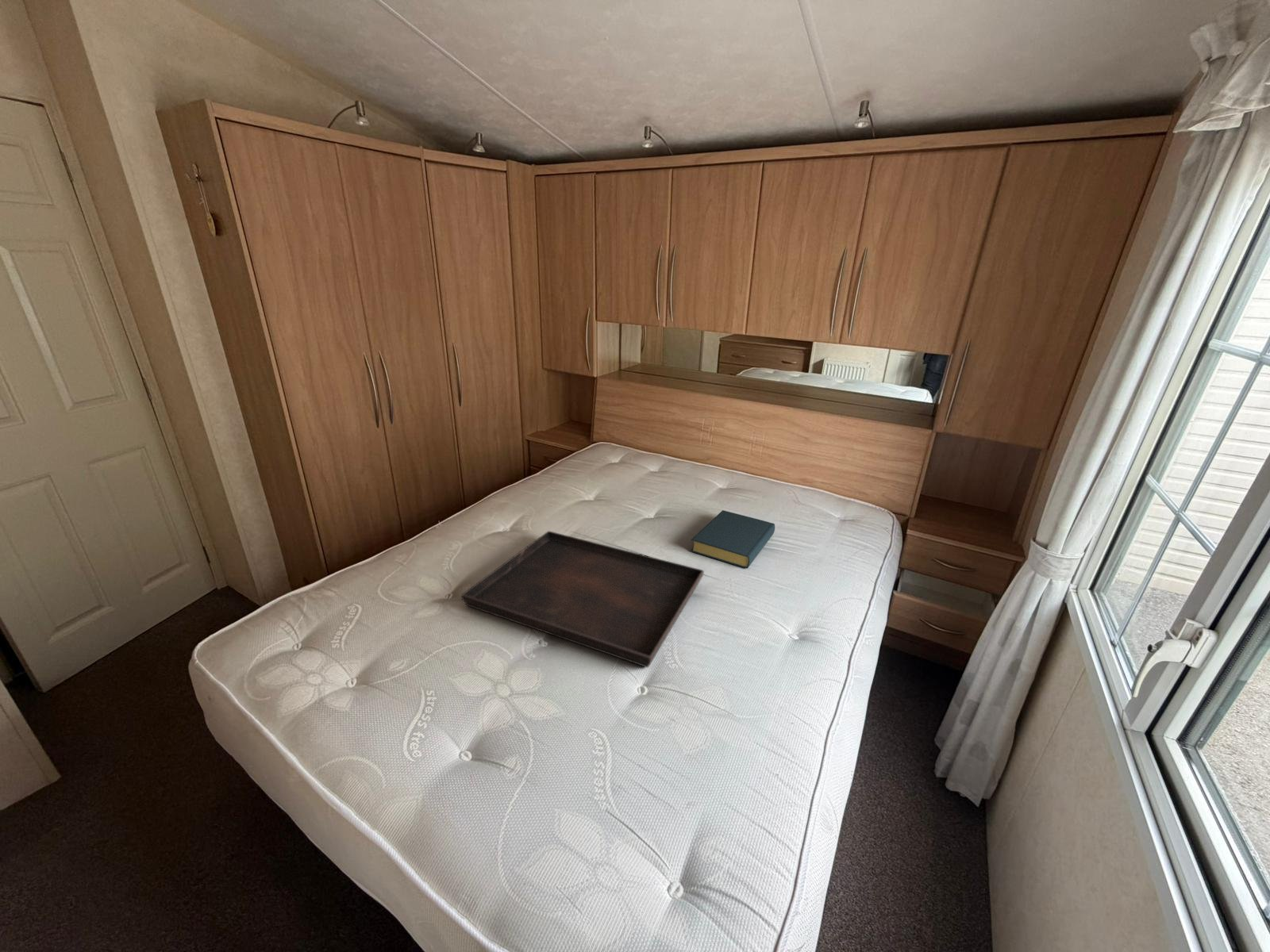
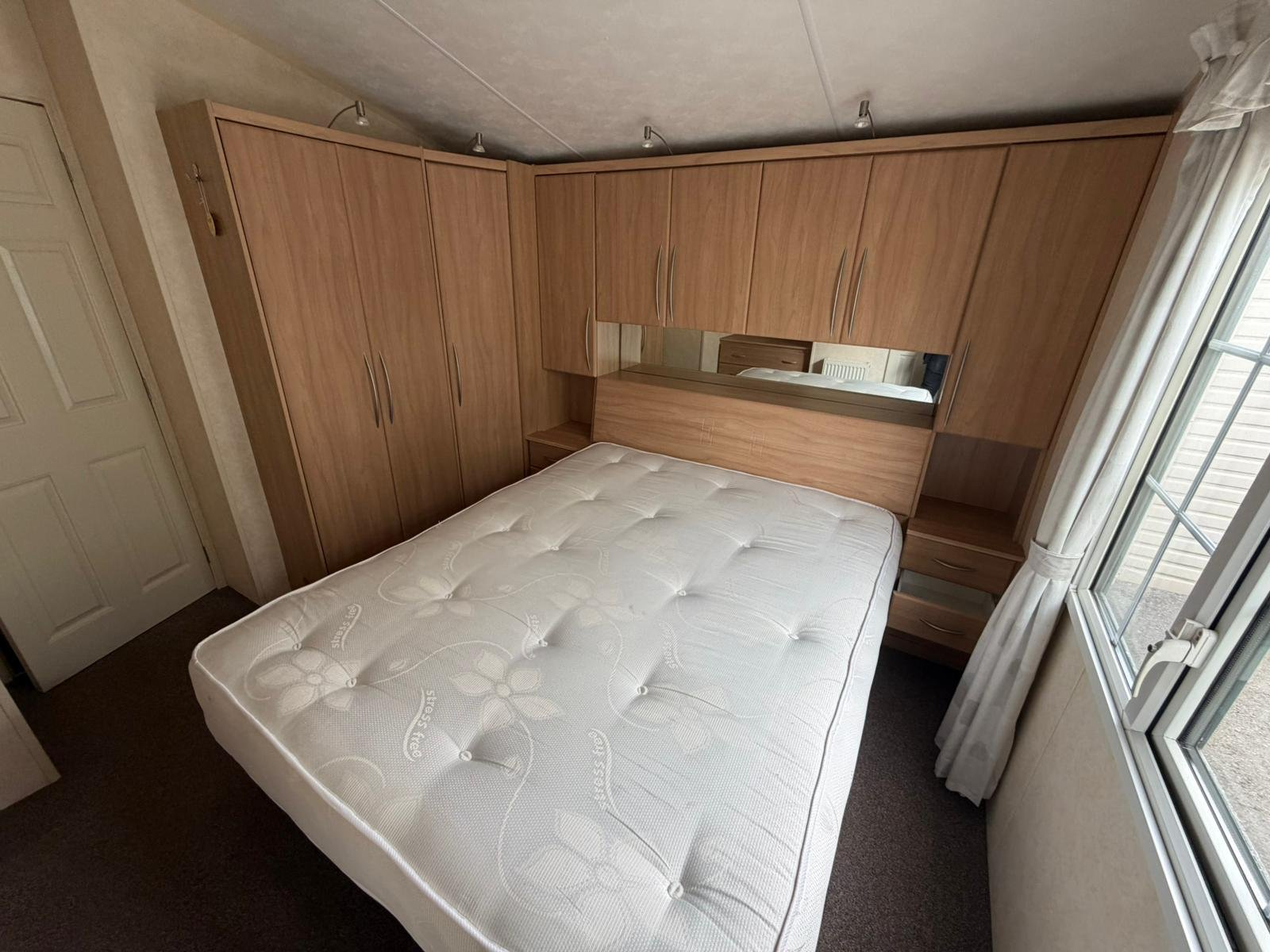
- serving tray [460,530,705,668]
- hardback book [690,509,775,570]
